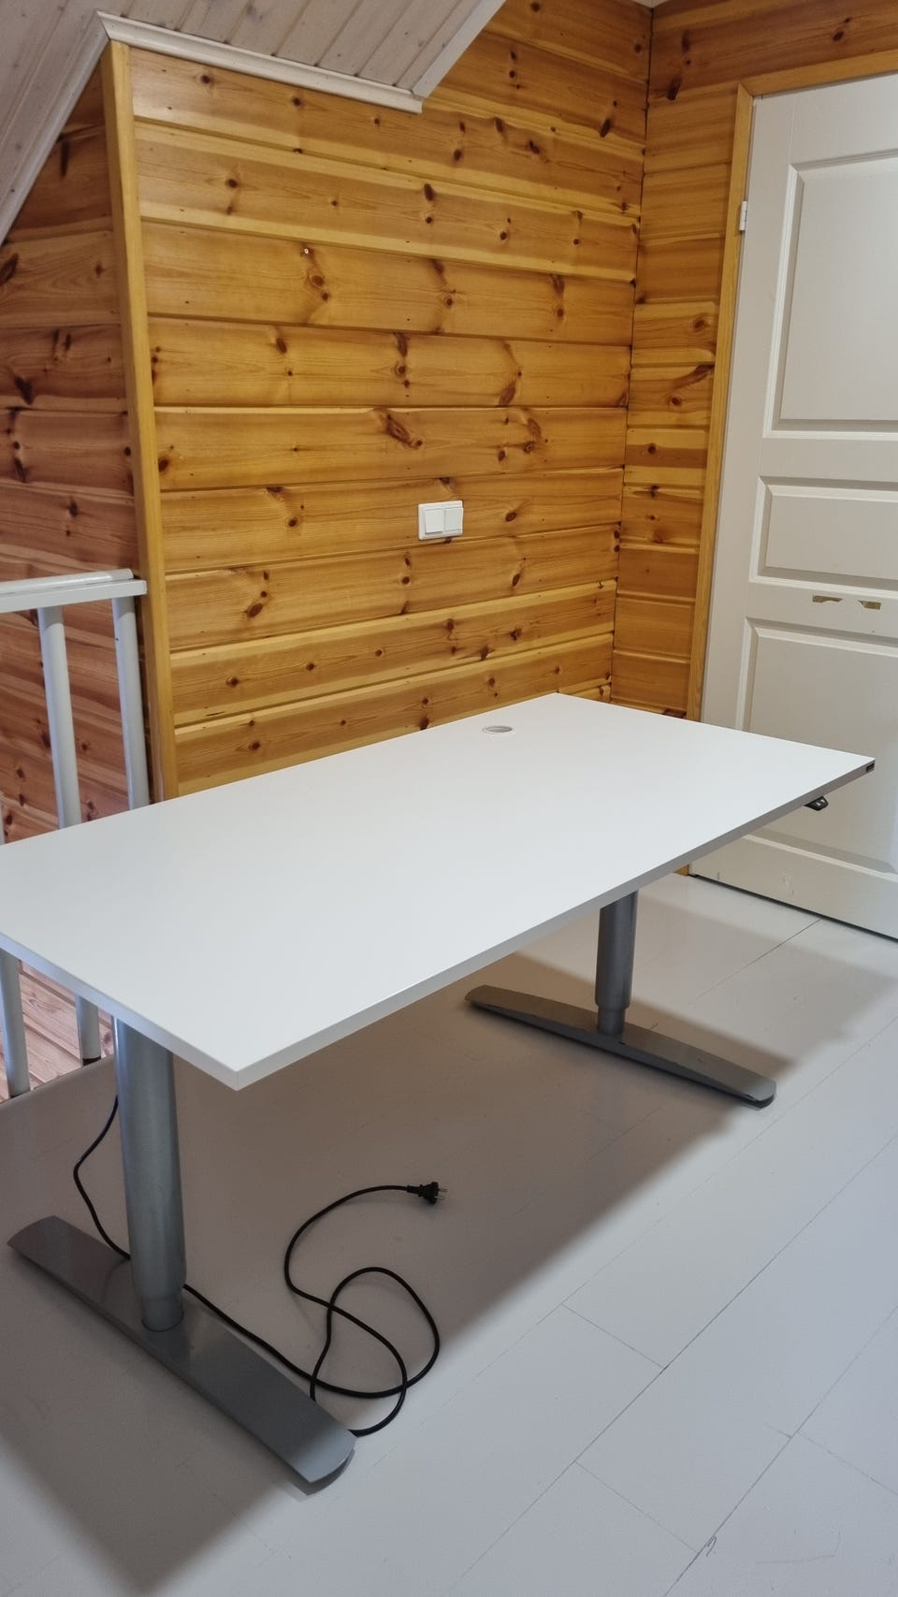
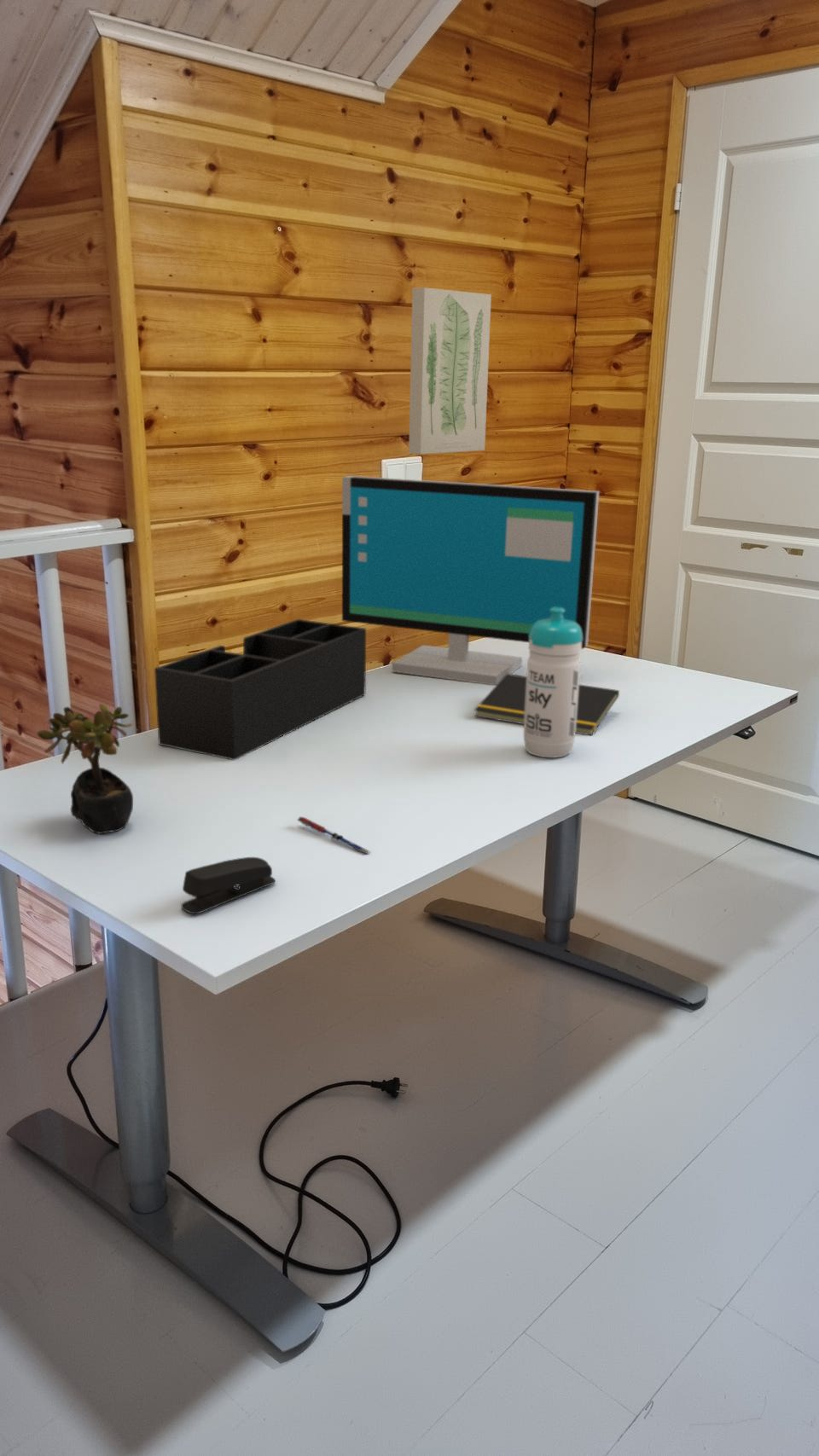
+ water bottle [523,607,583,758]
+ pen [296,815,372,856]
+ computer monitor [341,475,600,687]
+ succulent plant [36,703,134,835]
+ wall art [408,287,492,455]
+ desk organizer [154,618,367,761]
+ notepad [473,674,620,736]
+ stapler [180,856,276,915]
